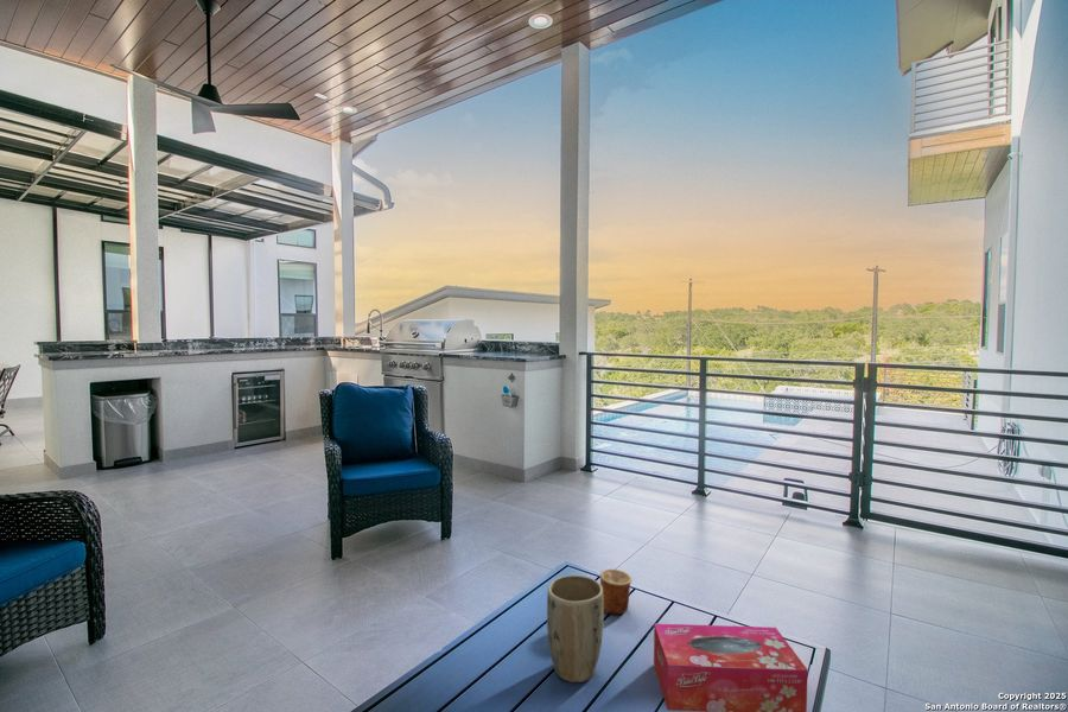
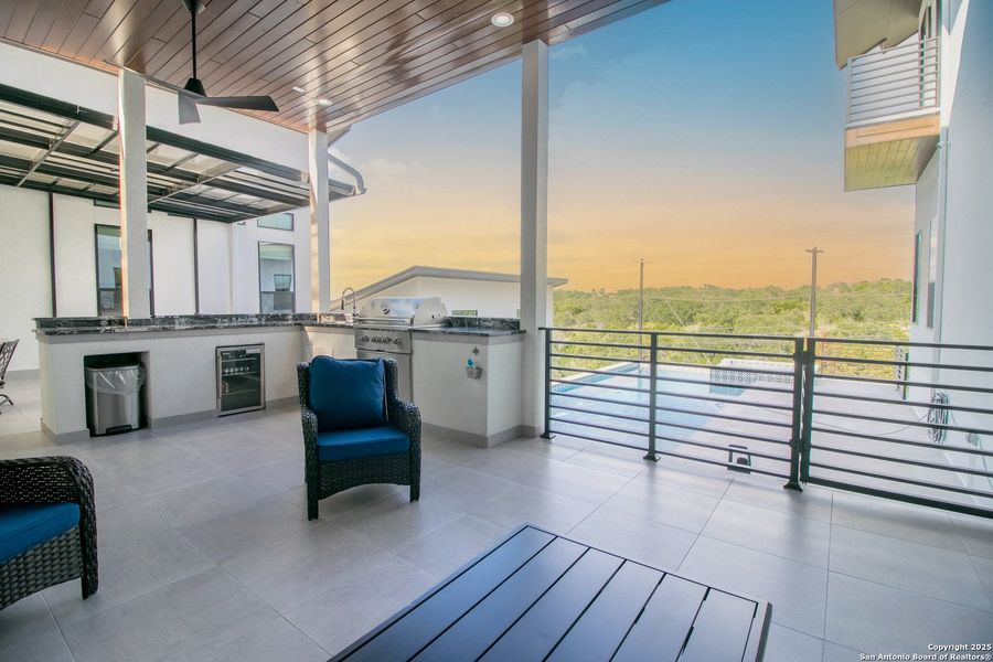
- cup [599,568,632,617]
- tissue box [653,623,809,712]
- plant pot [546,574,605,684]
